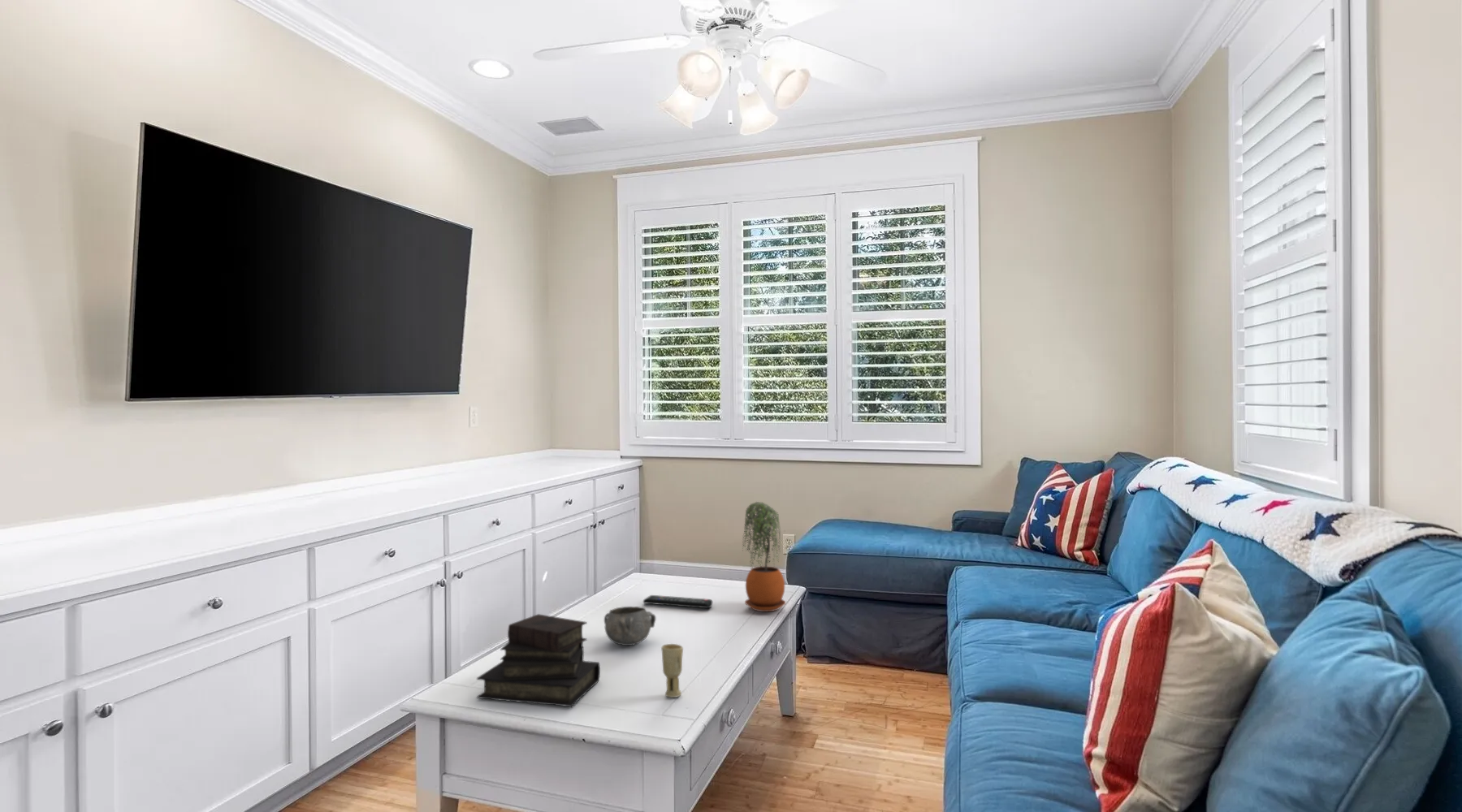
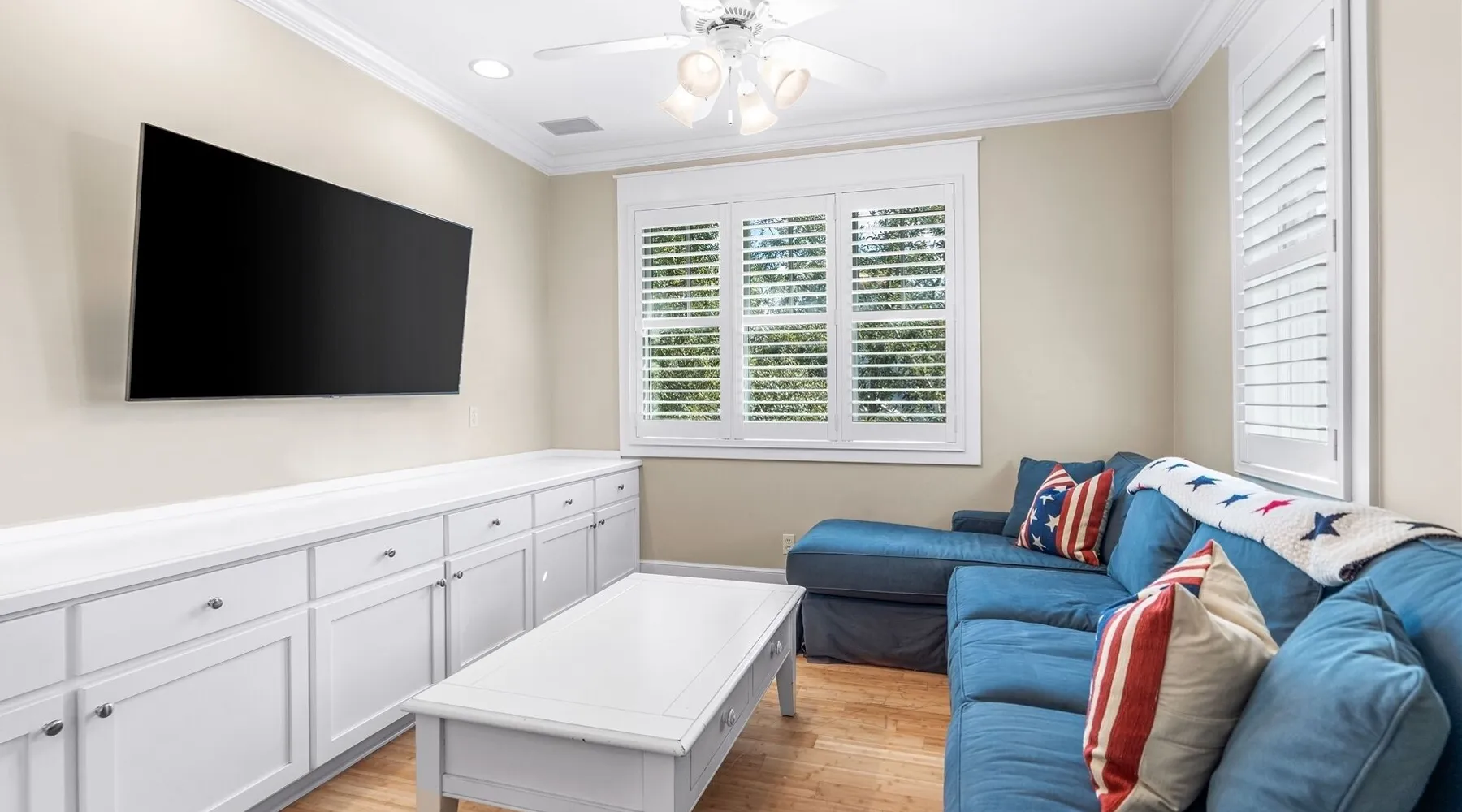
- decorative bowl [603,606,656,646]
- cup [660,643,684,698]
- remote control [642,594,713,609]
- diary [476,613,601,707]
- potted plant [742,501,786,612]
